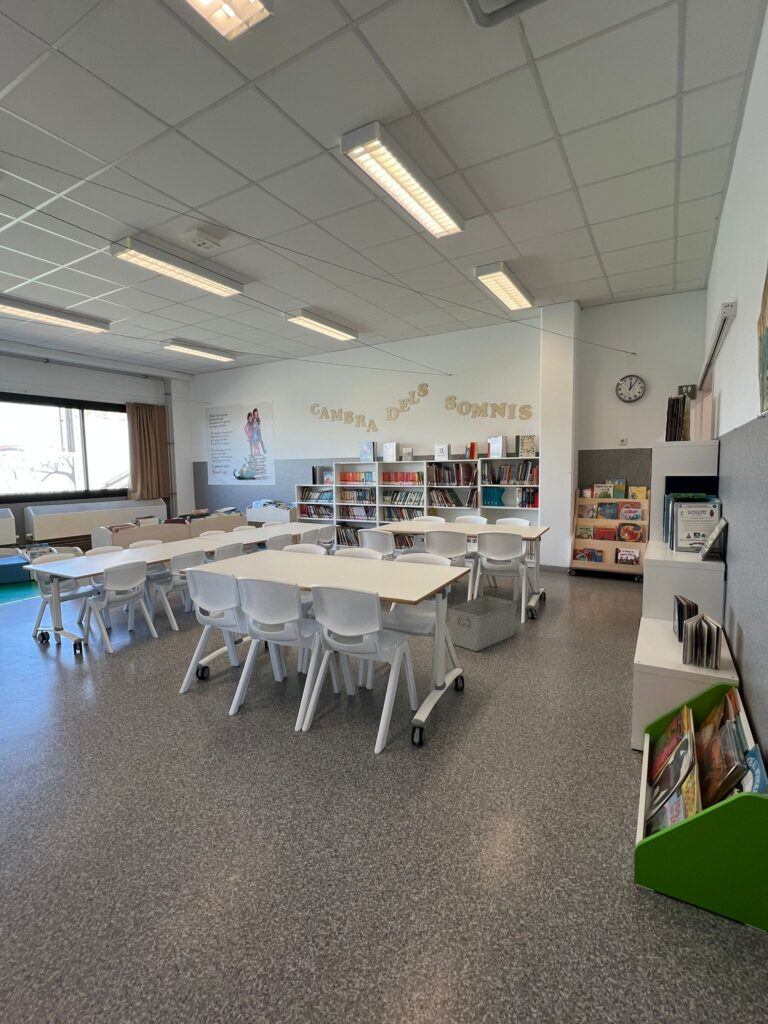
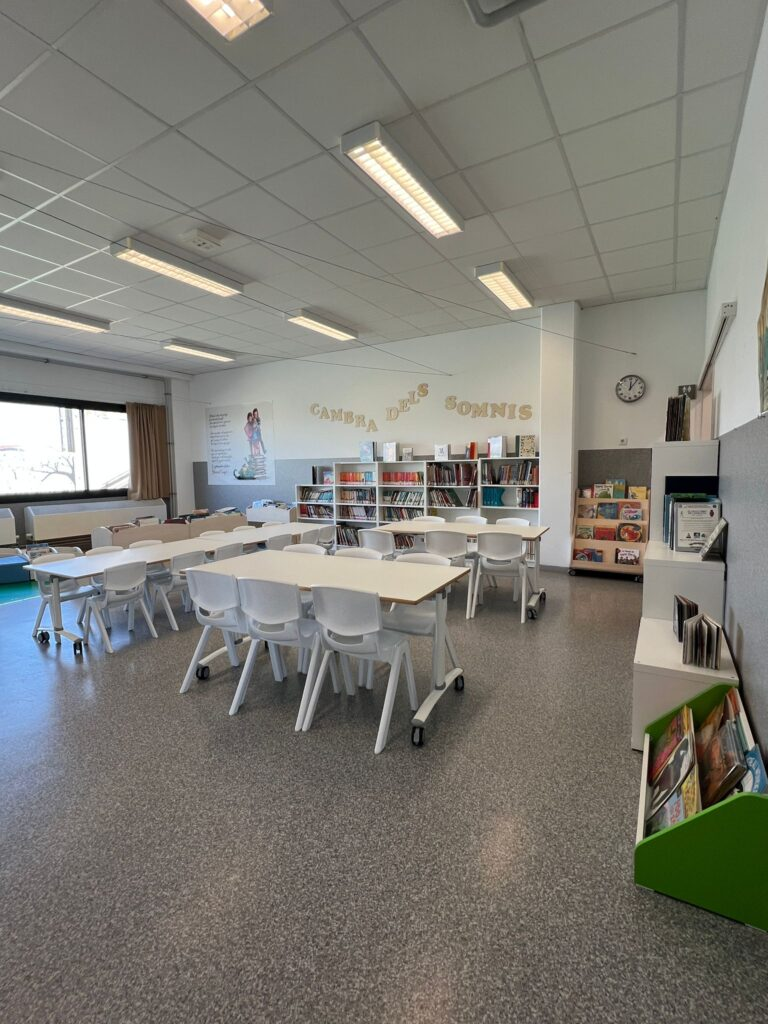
- storage bin [447,594,519,652]
